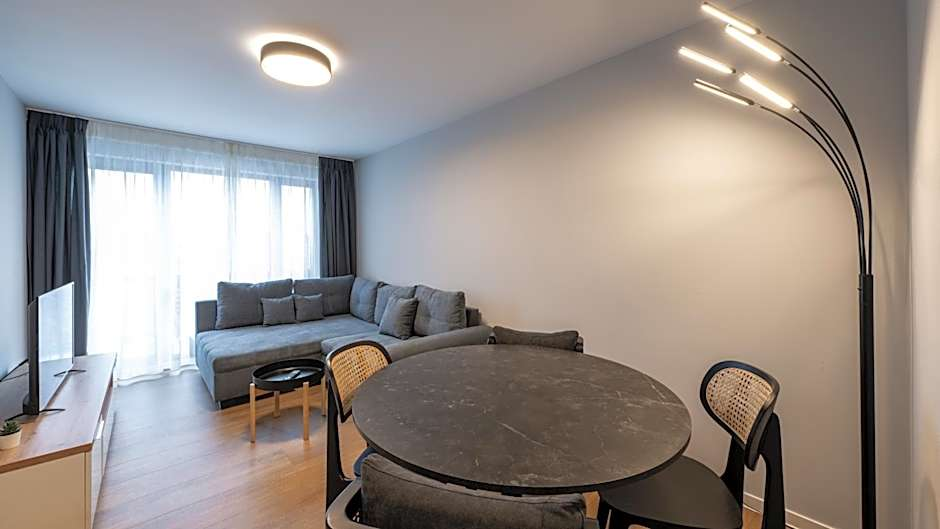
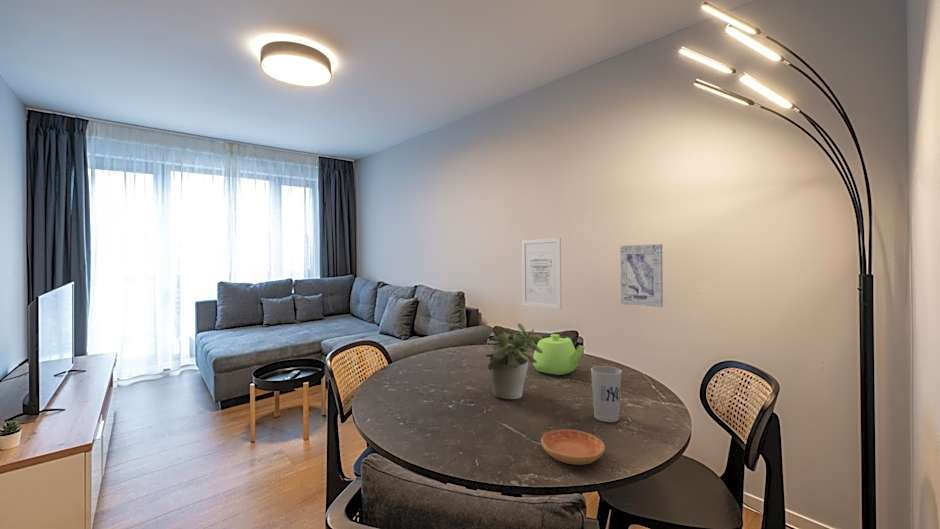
+ wall art [521,237,562,310]
+ cup [590,365,623,423]
+ potted plant [485,322,543,400]
+ teapot [532,333,586,376]
+ saucer [540,429,606,466]
+ wall art [619,243,664,308]
